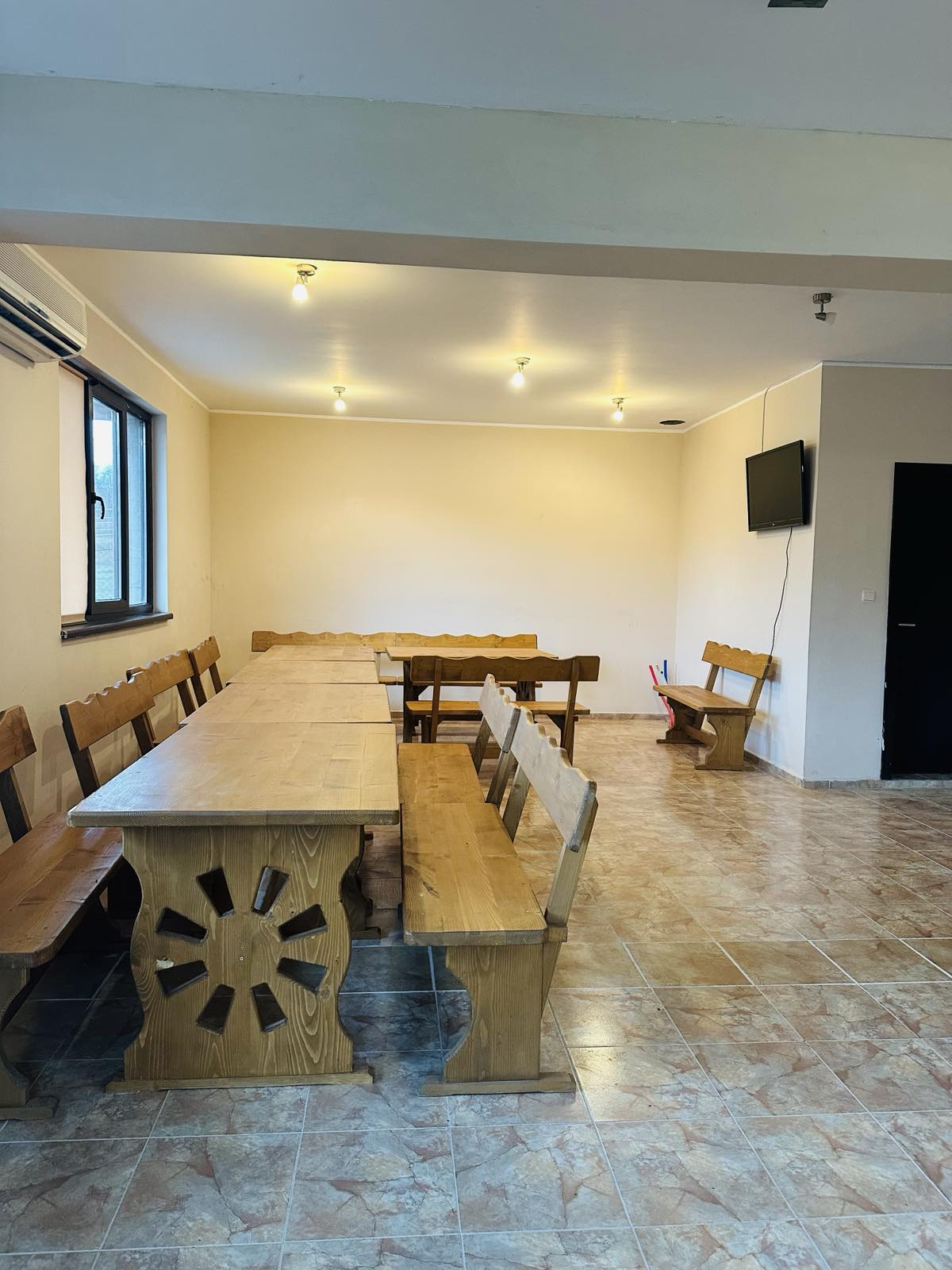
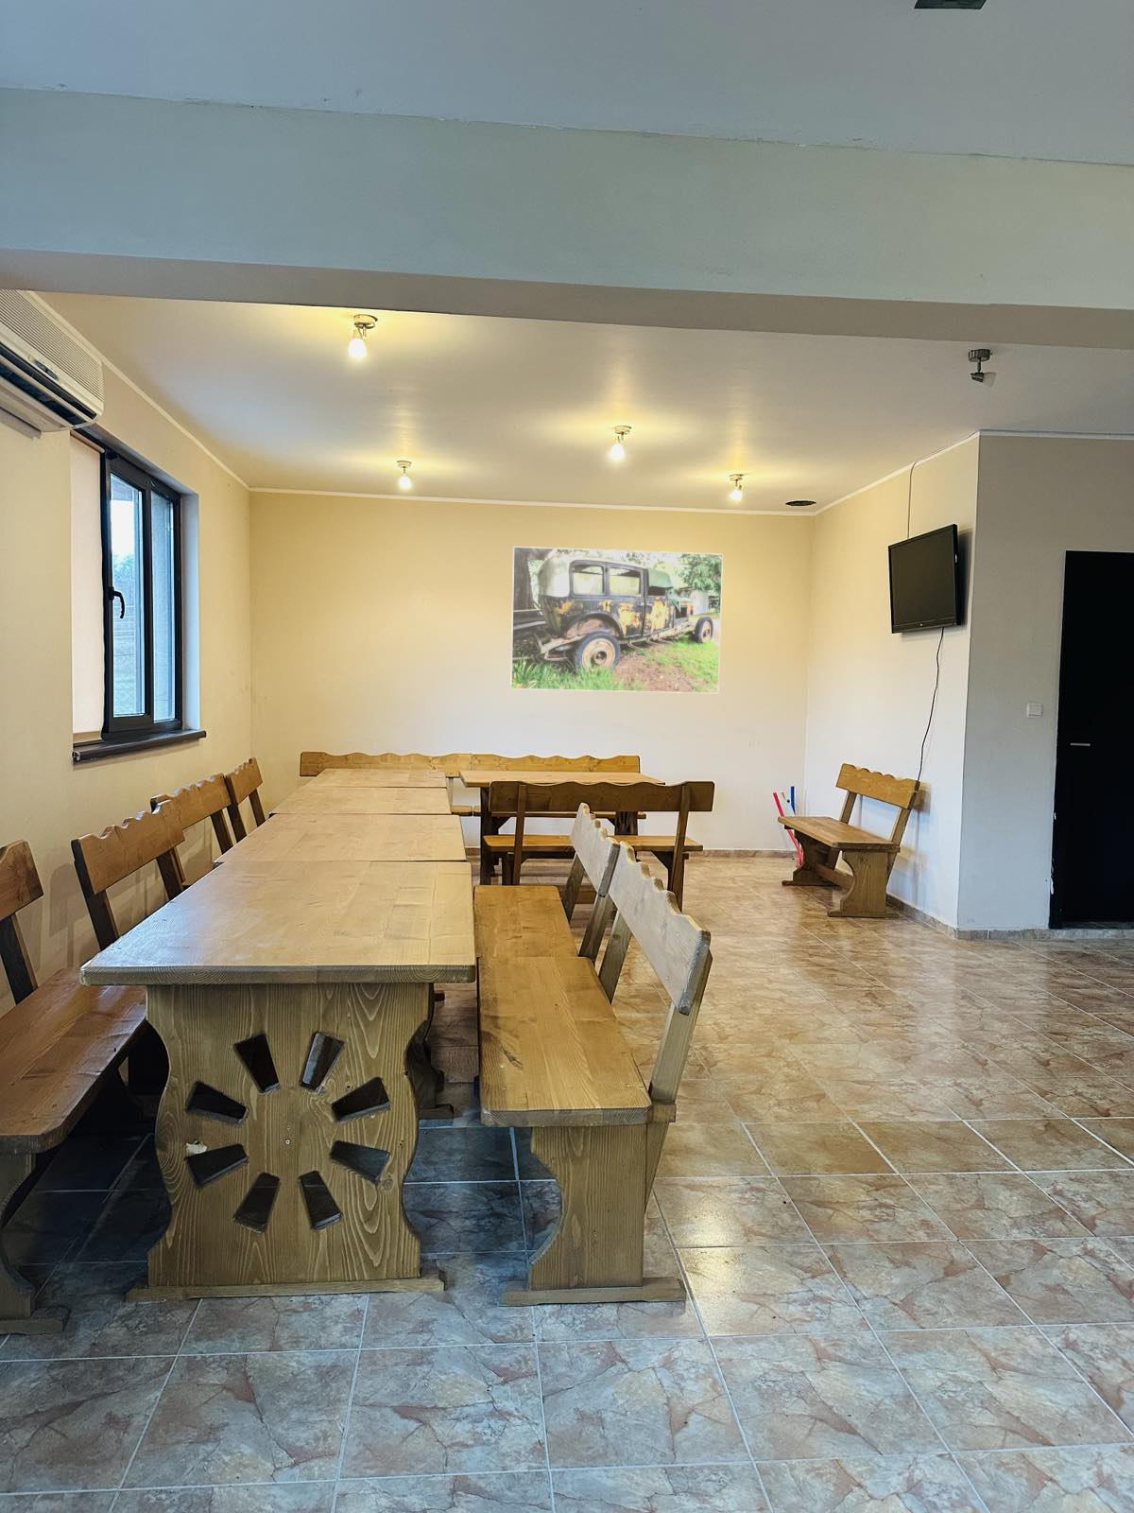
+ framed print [510,546,724,695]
